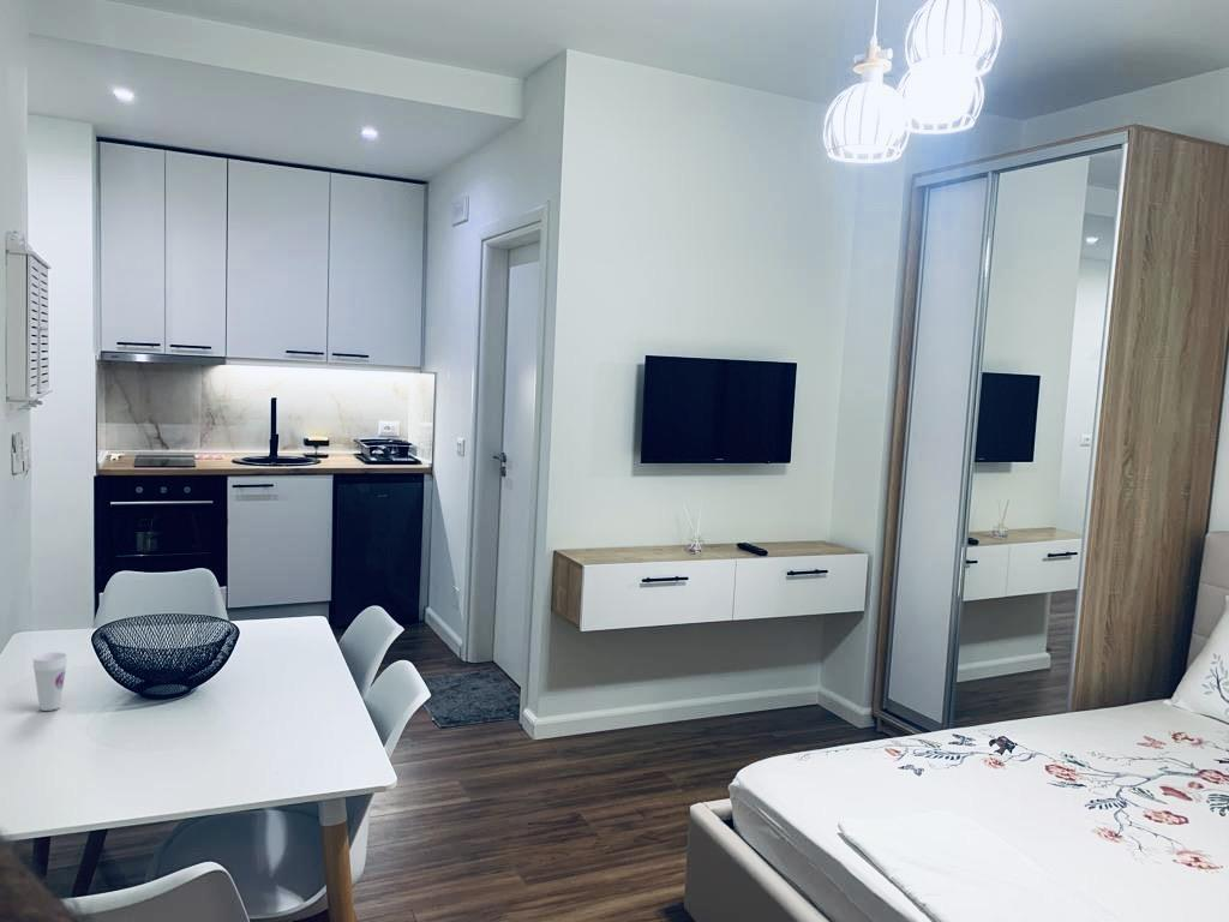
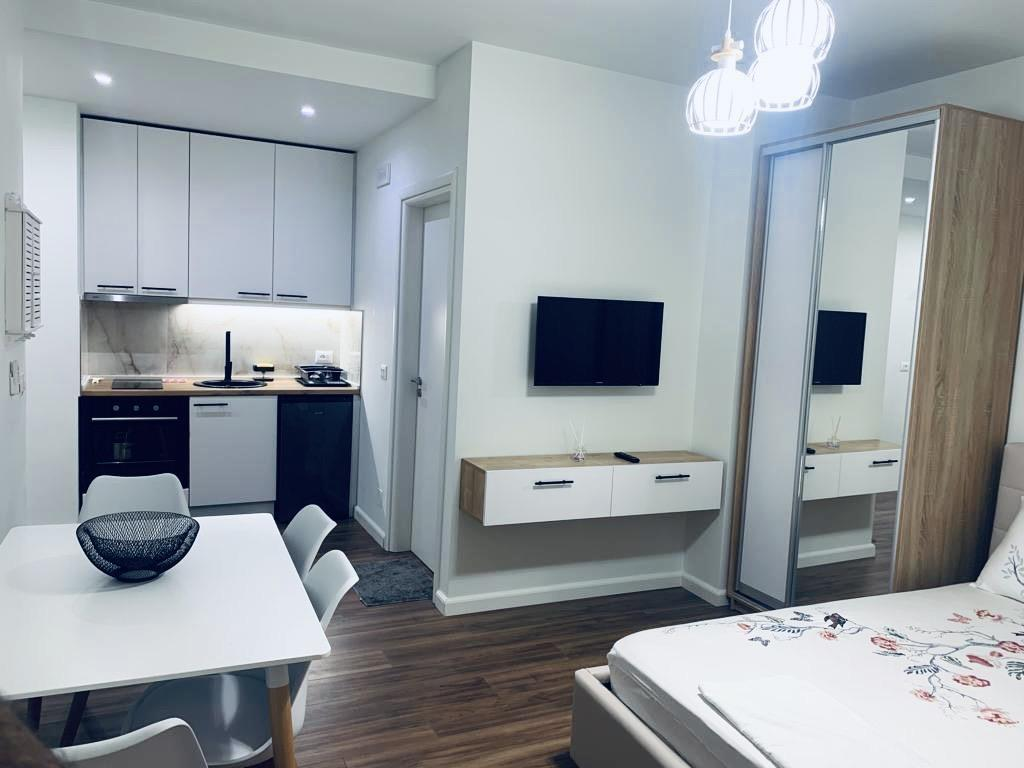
- cup [31,651,68,712]
